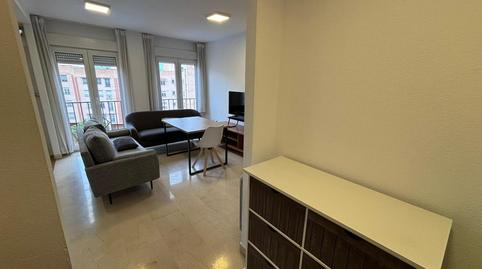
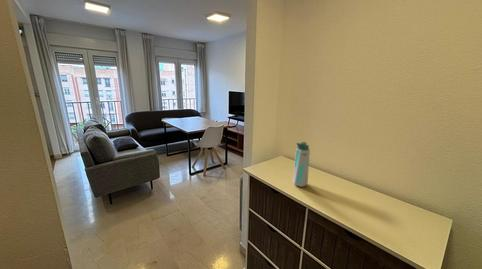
+ water bottle [292,141,311,188]
